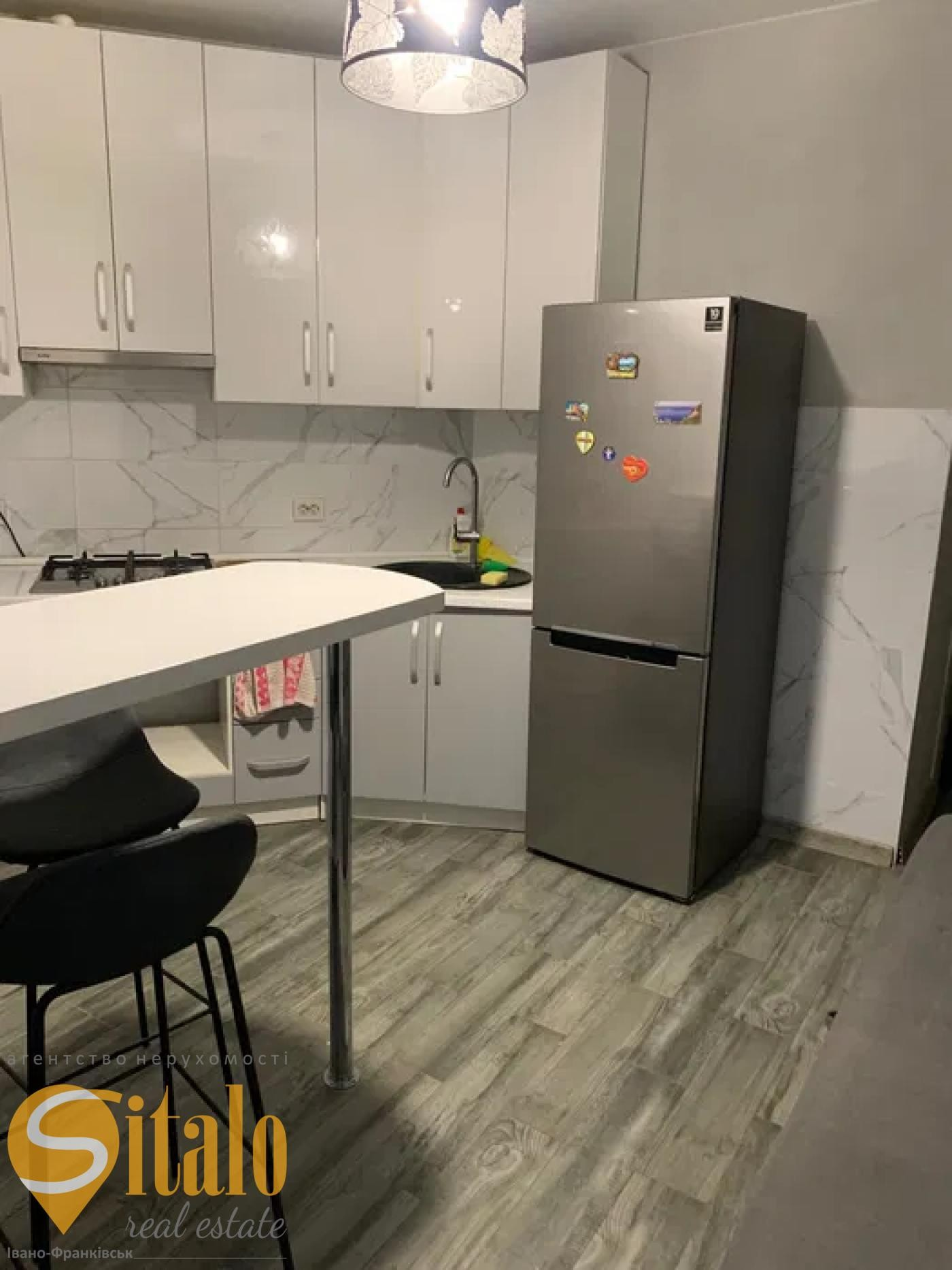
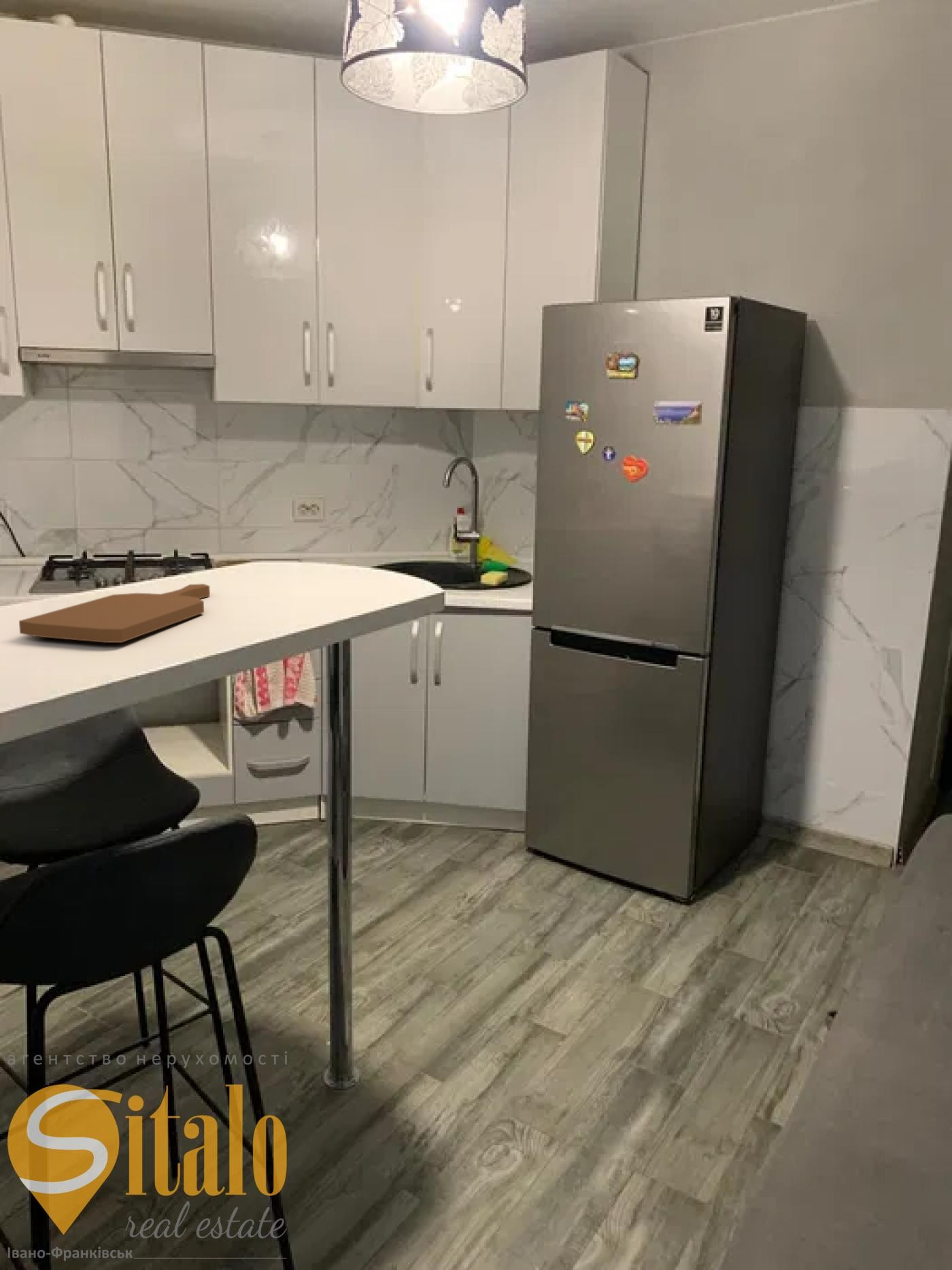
+ cutting board [18,583,211,644]
